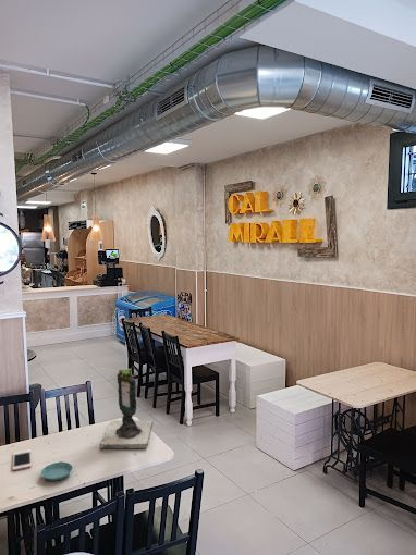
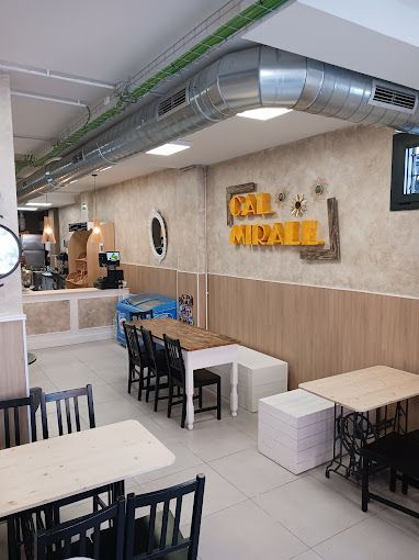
- saucer [40,461,73,482]
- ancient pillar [99,368,154,449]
- cell phone [12,448,33,471]
